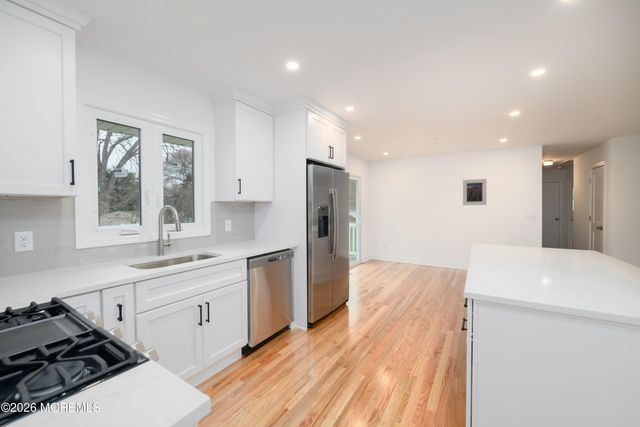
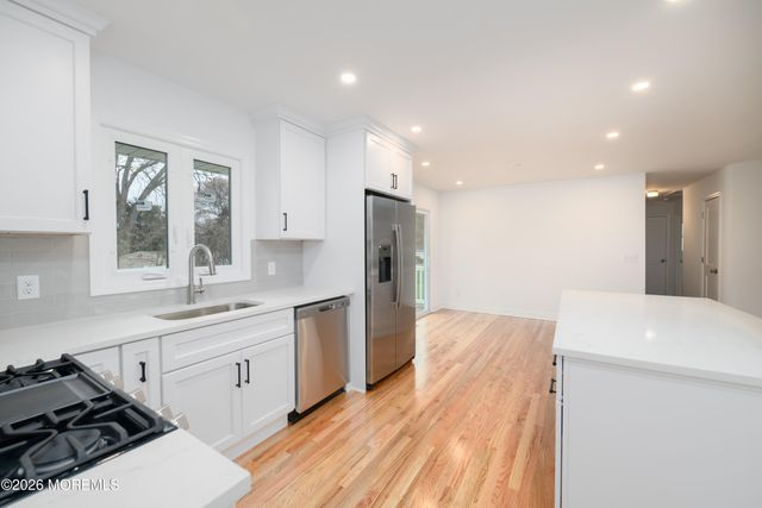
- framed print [462,178,487,206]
